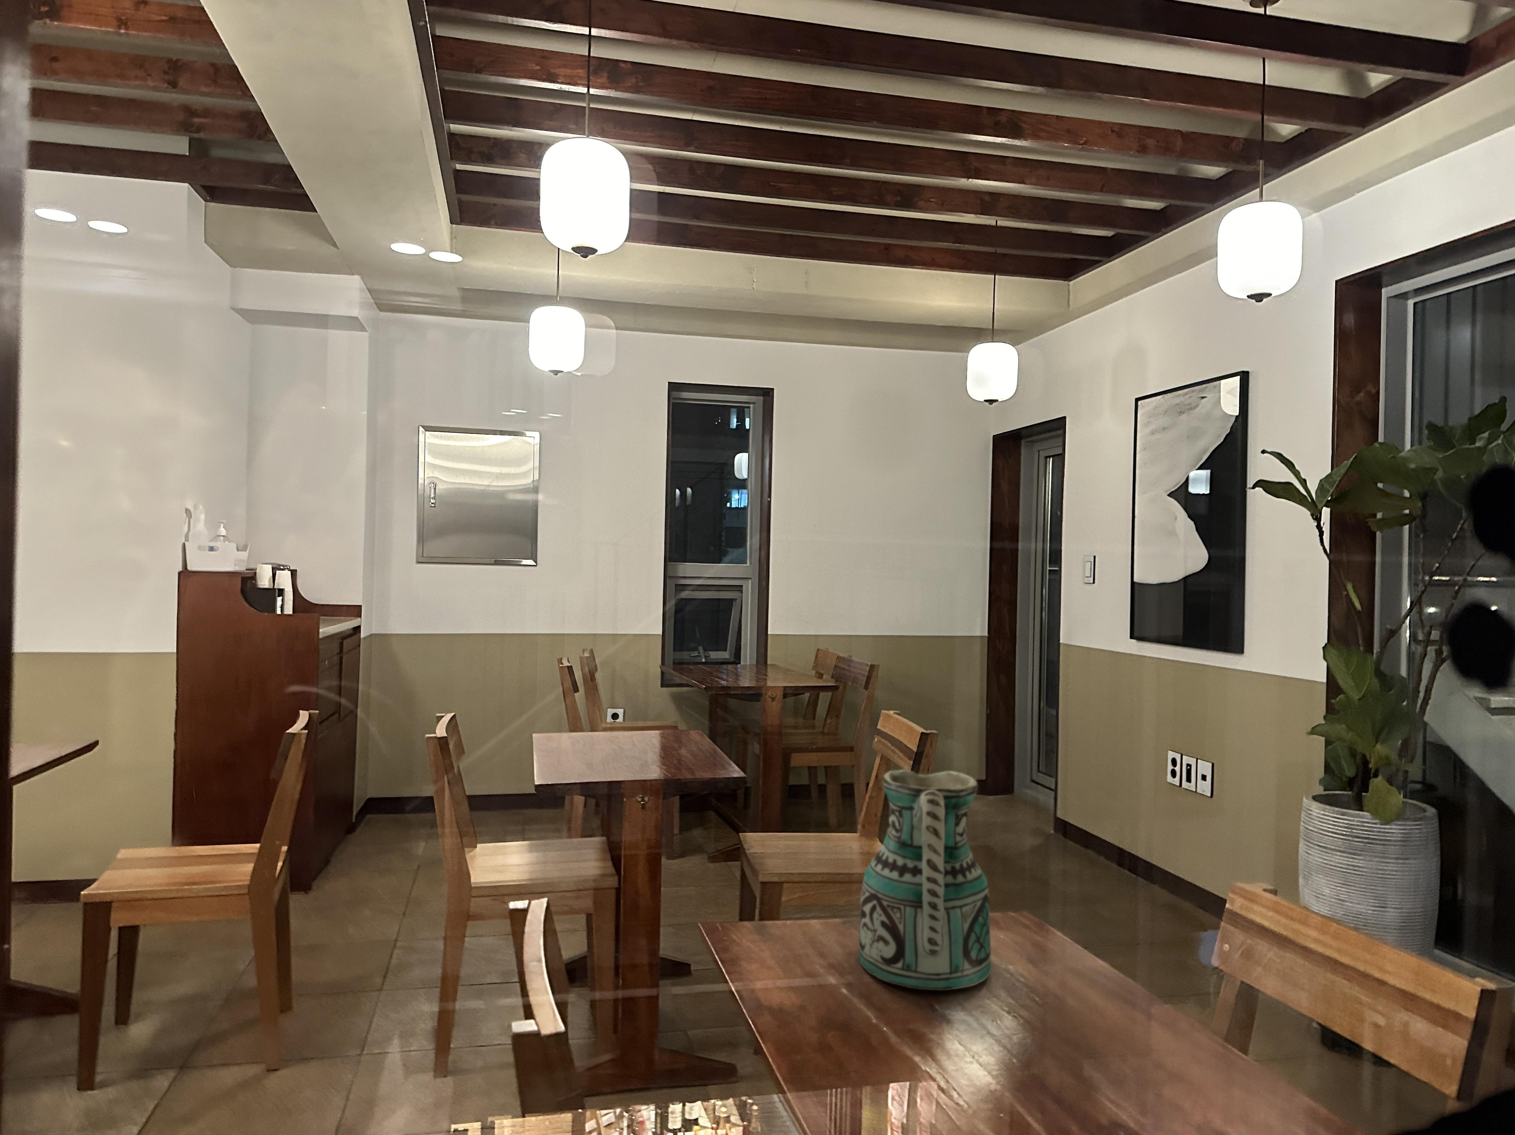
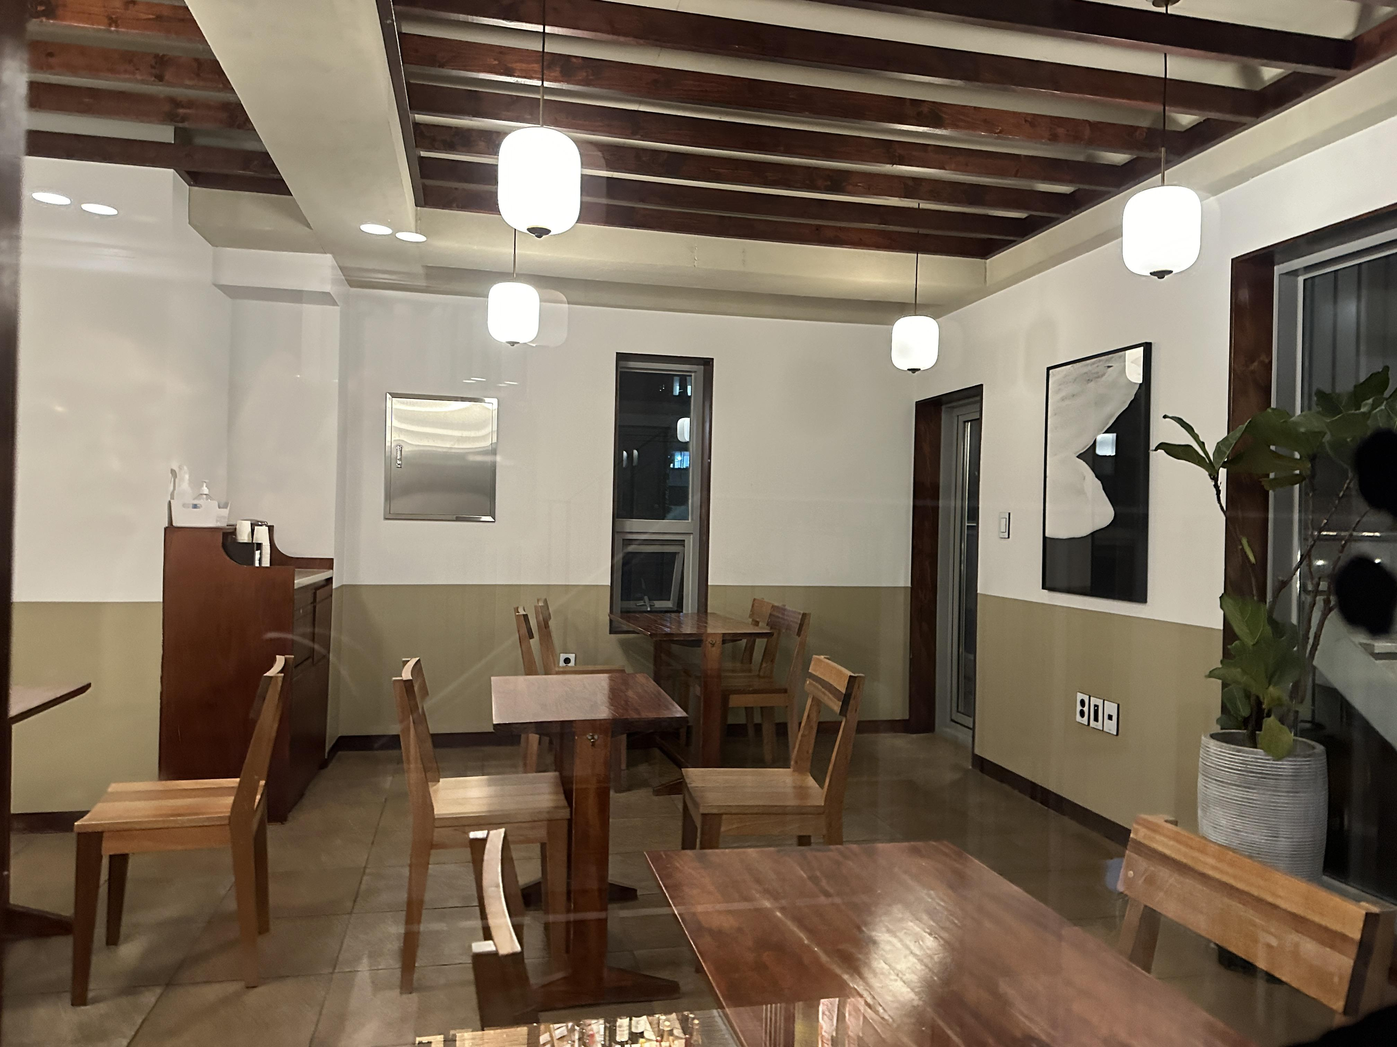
- ceramic pitcher [858,769,993,991]
